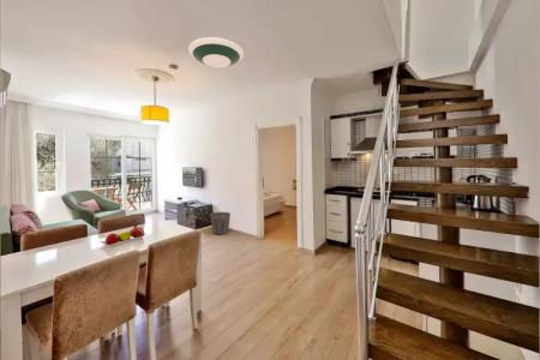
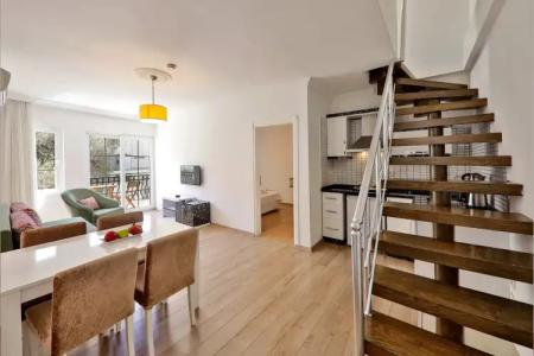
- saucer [187,36,245,70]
- waste bin [209,211,232,235]
